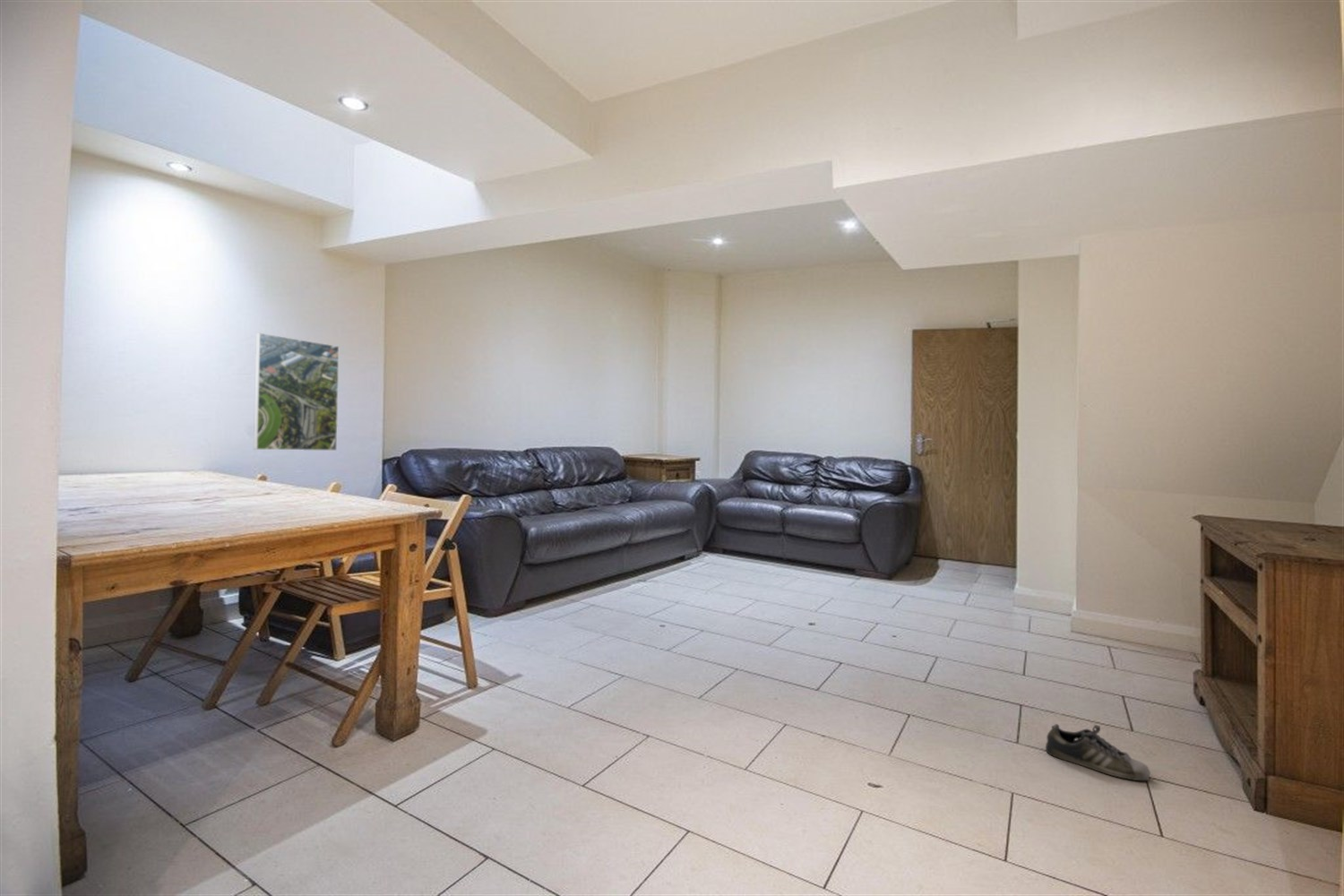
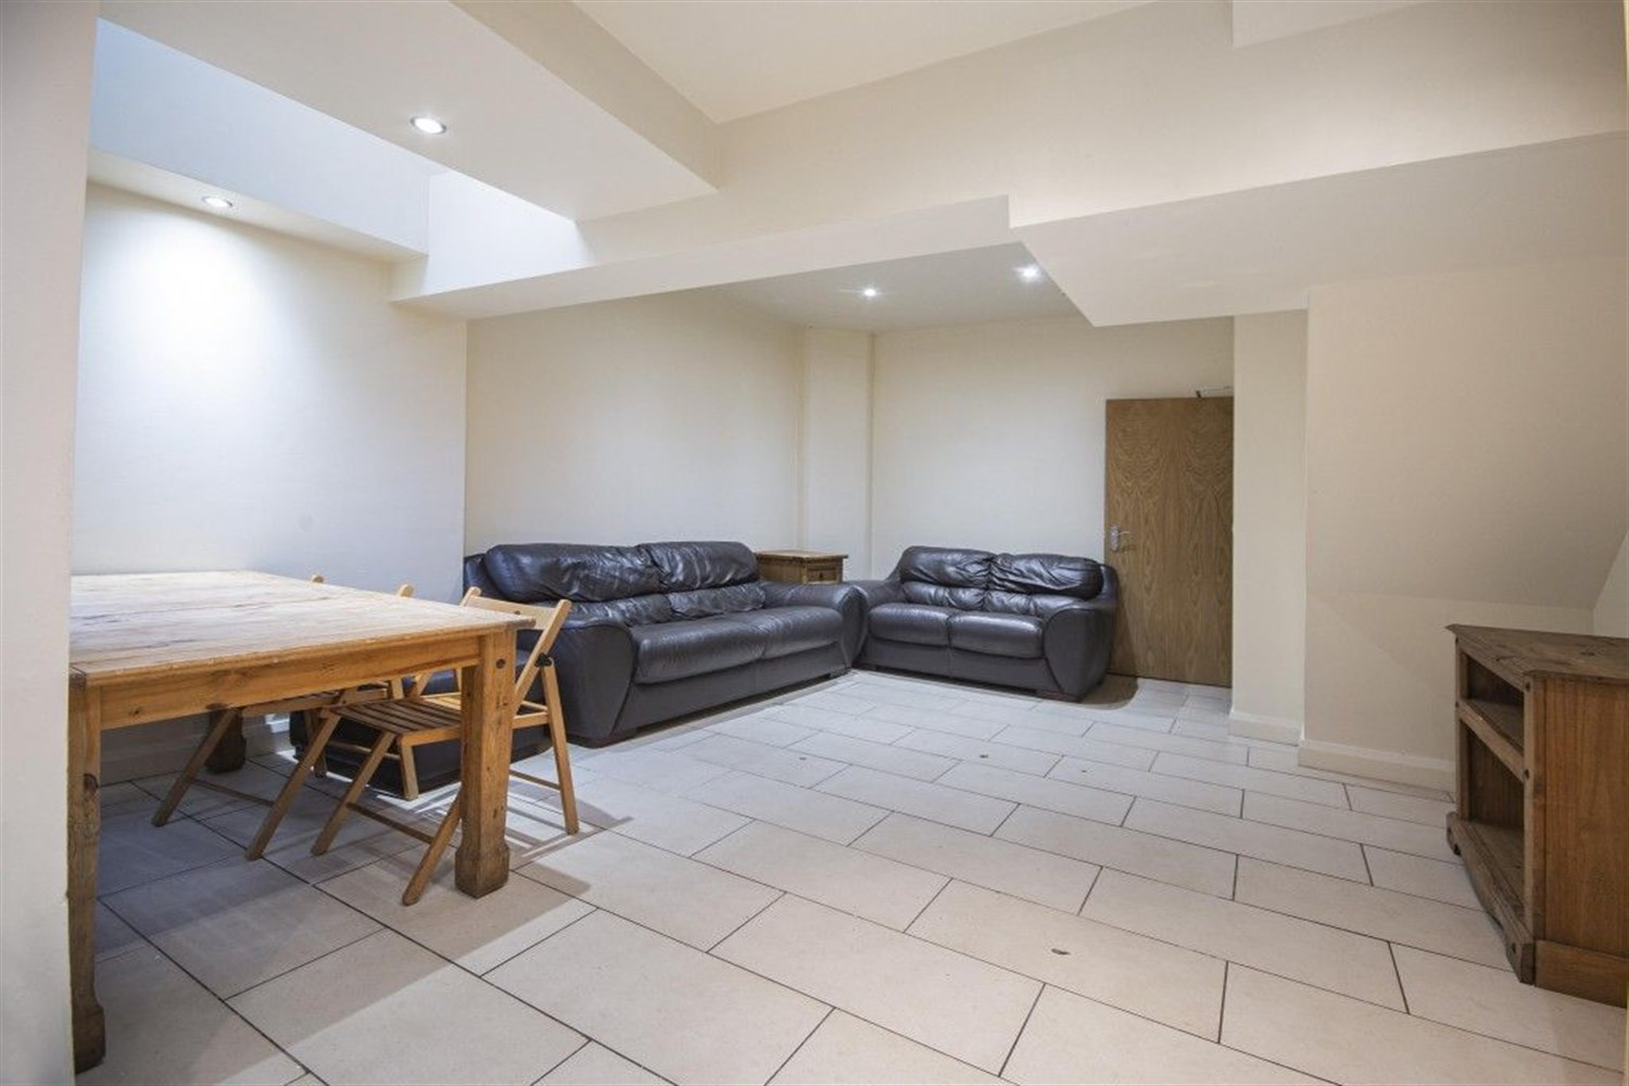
- shoe [1045,723,1151,781]
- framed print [253,332,340,452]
